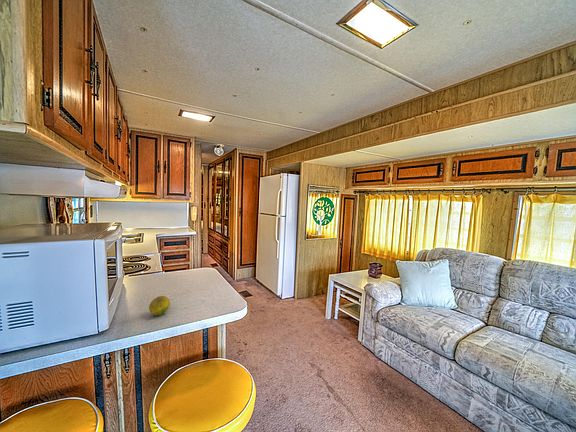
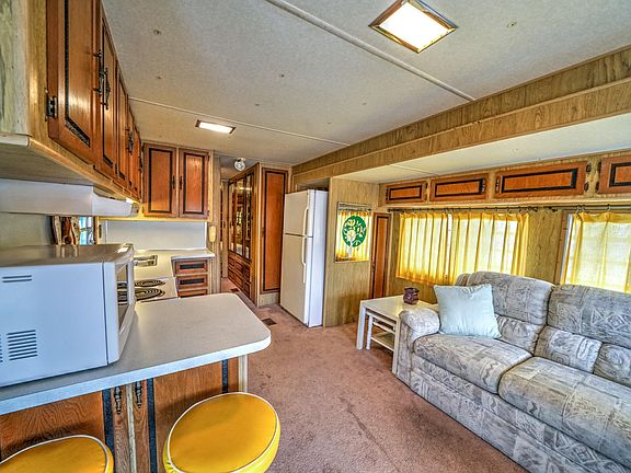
- fruit [148,295,171,316]
